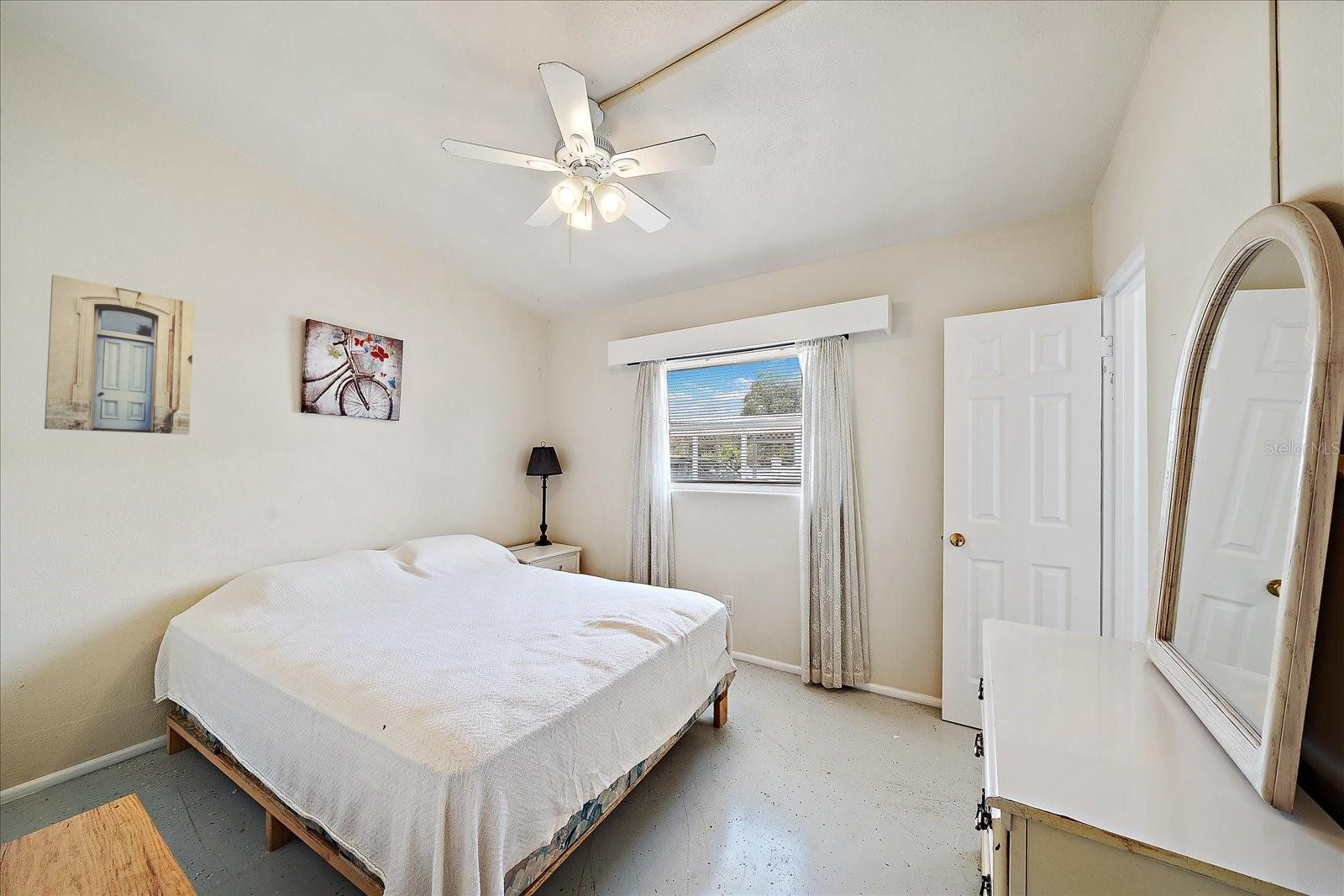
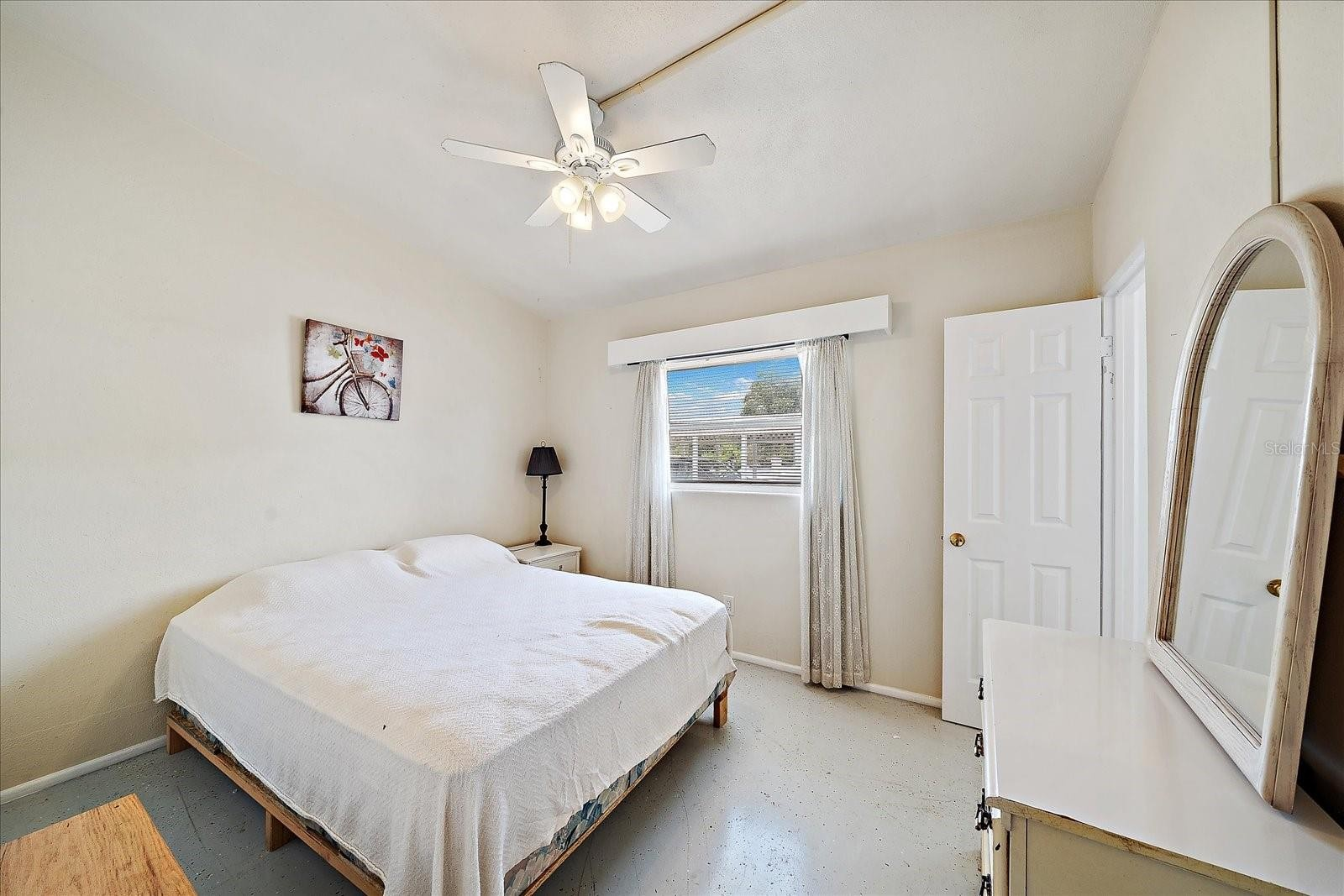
- wall art [44,274,196,435]
